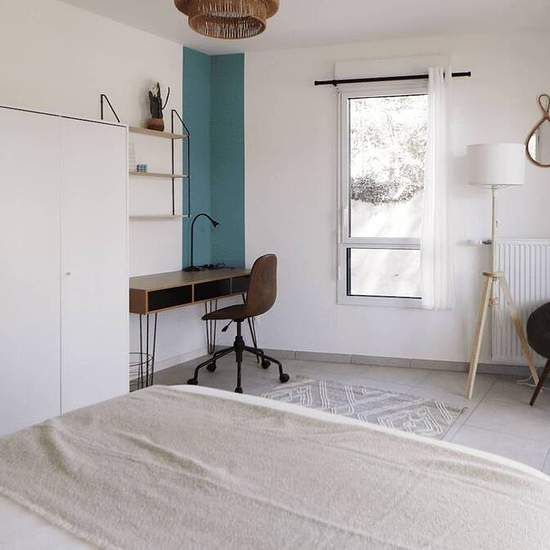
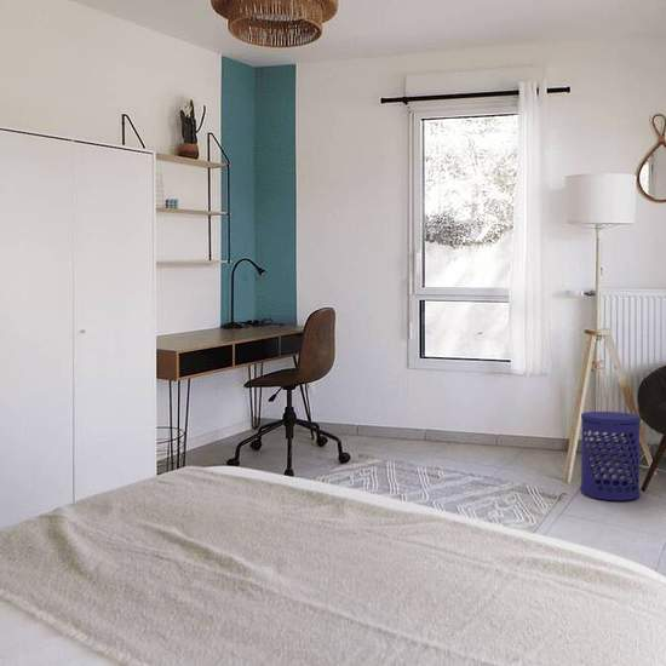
+ waste bin [579,410,642,501]
